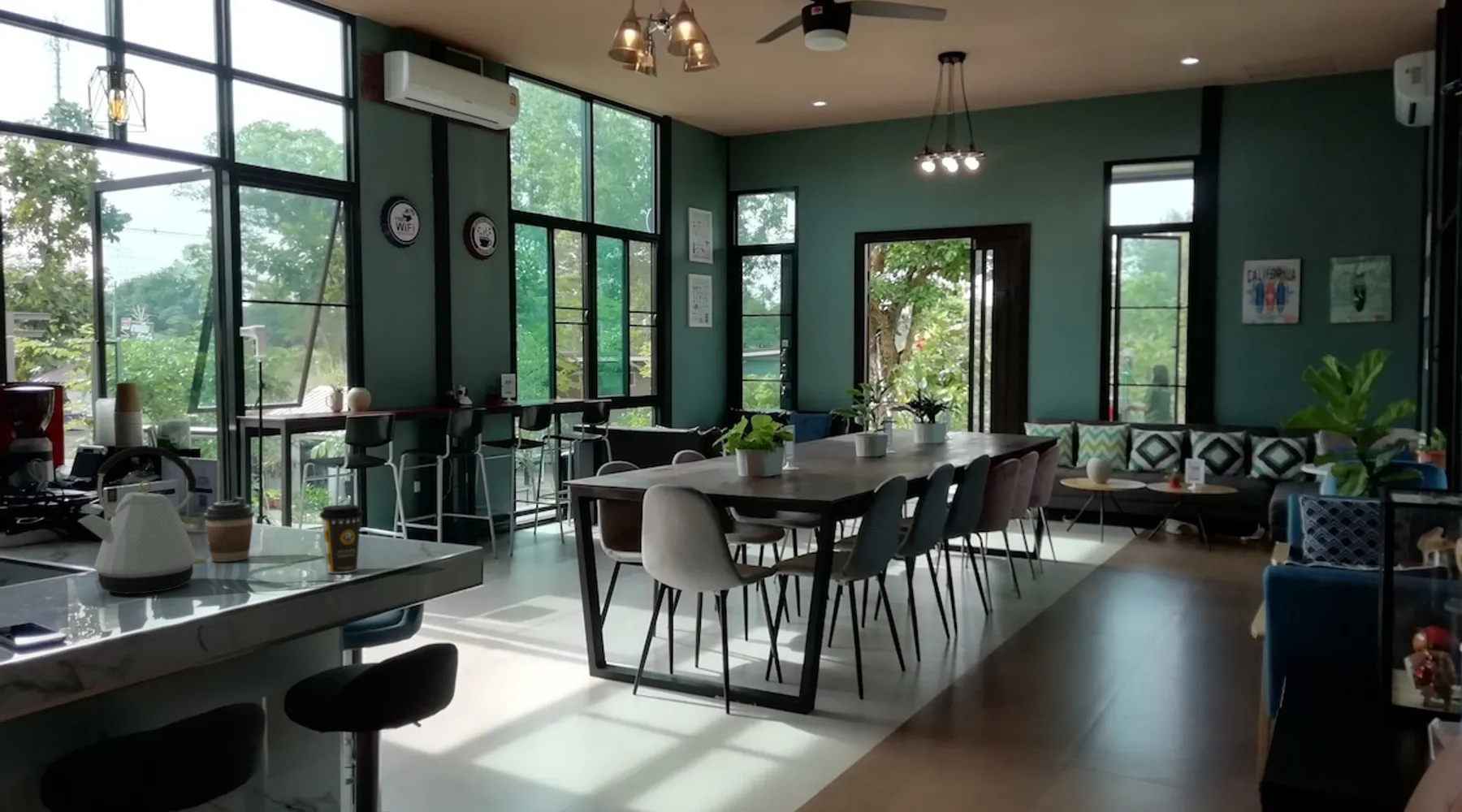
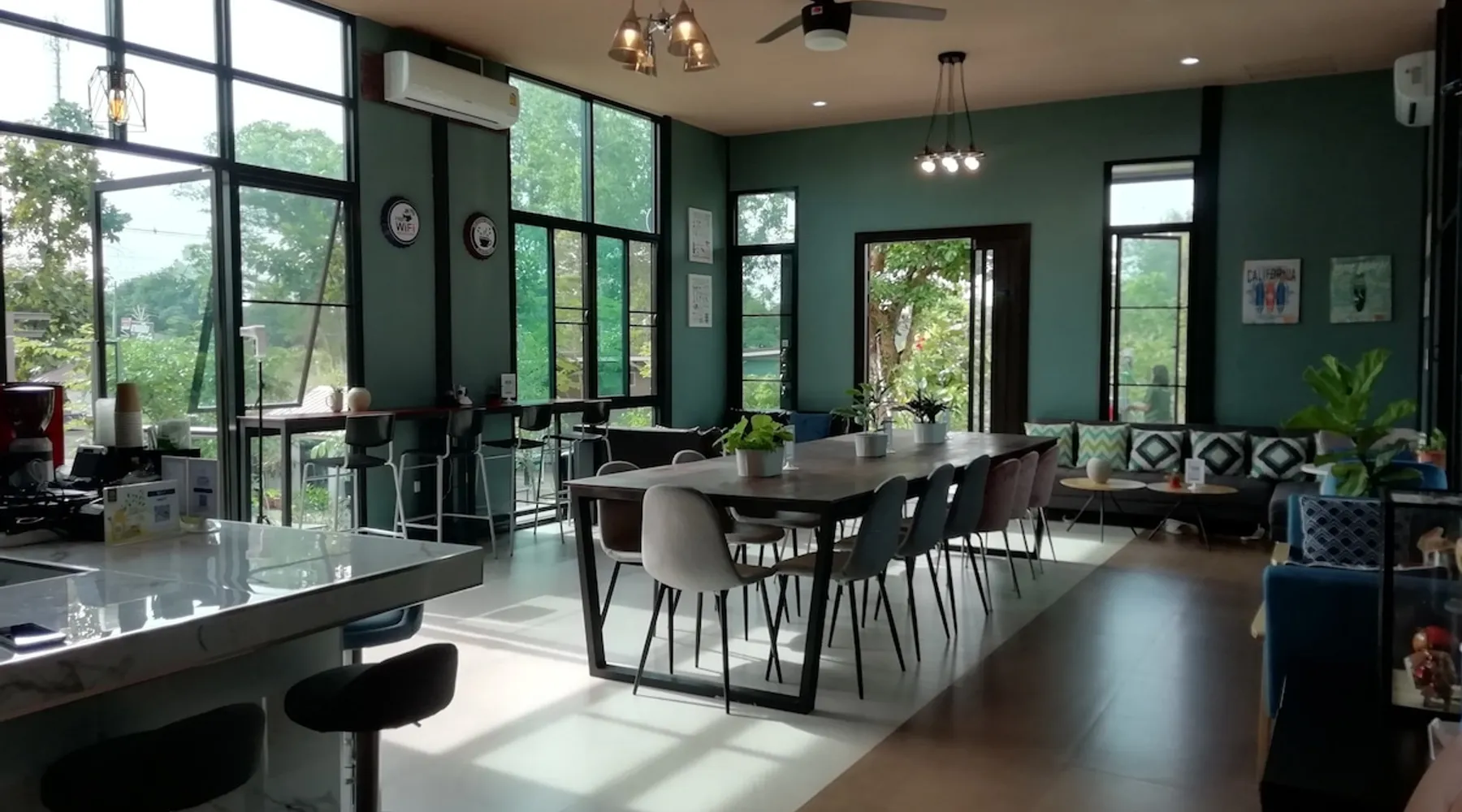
- coffee cup [203,496,255,563]
- kettle [77,445,206,595]
- coffee cup [318,504,364,574]
